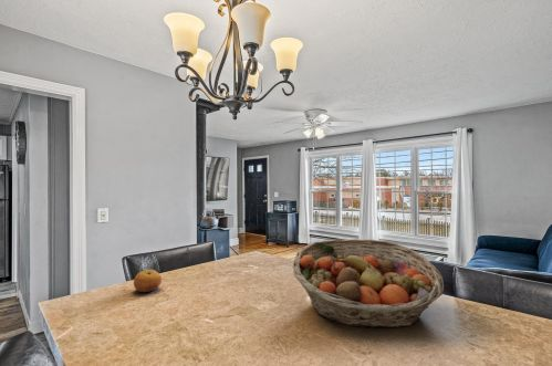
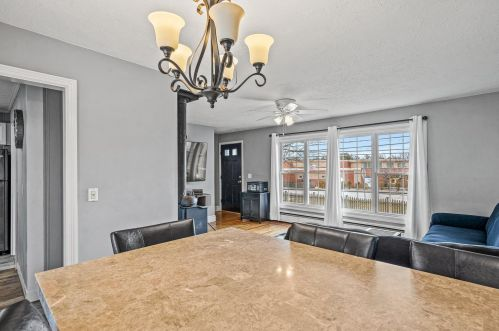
- fruit [133,269,163,293]
- fruit basket [292,238,445,328]
